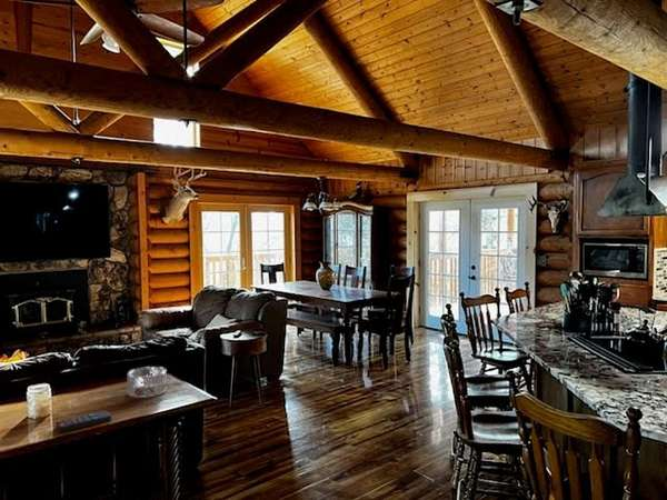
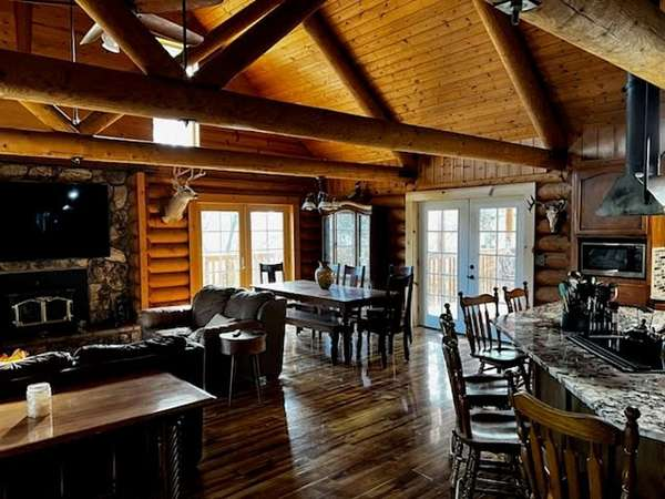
- decorative bowl [127,366,168,399]
- remote control [54,410,112,433]
